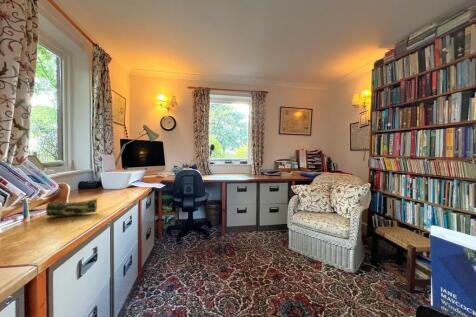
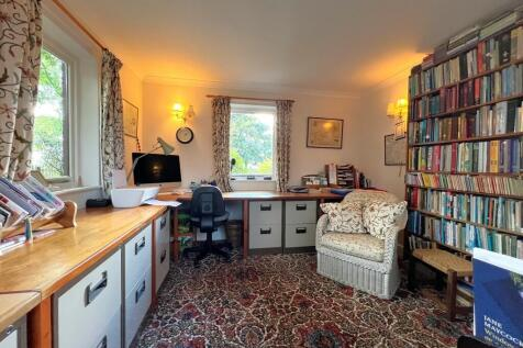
- pencil case [45,198,98,218]
